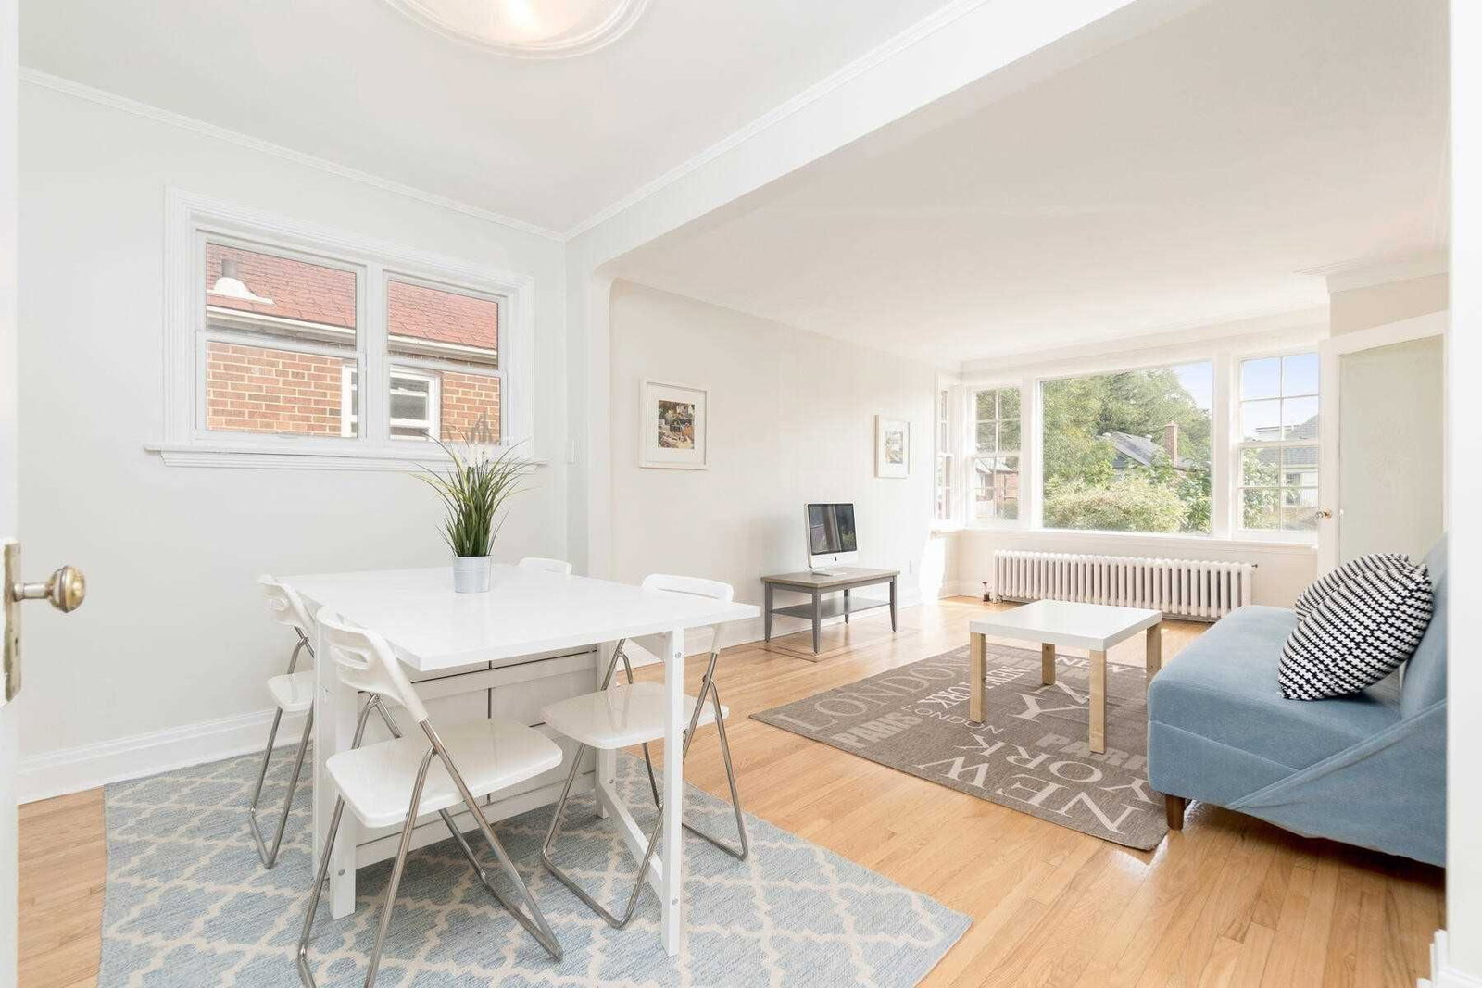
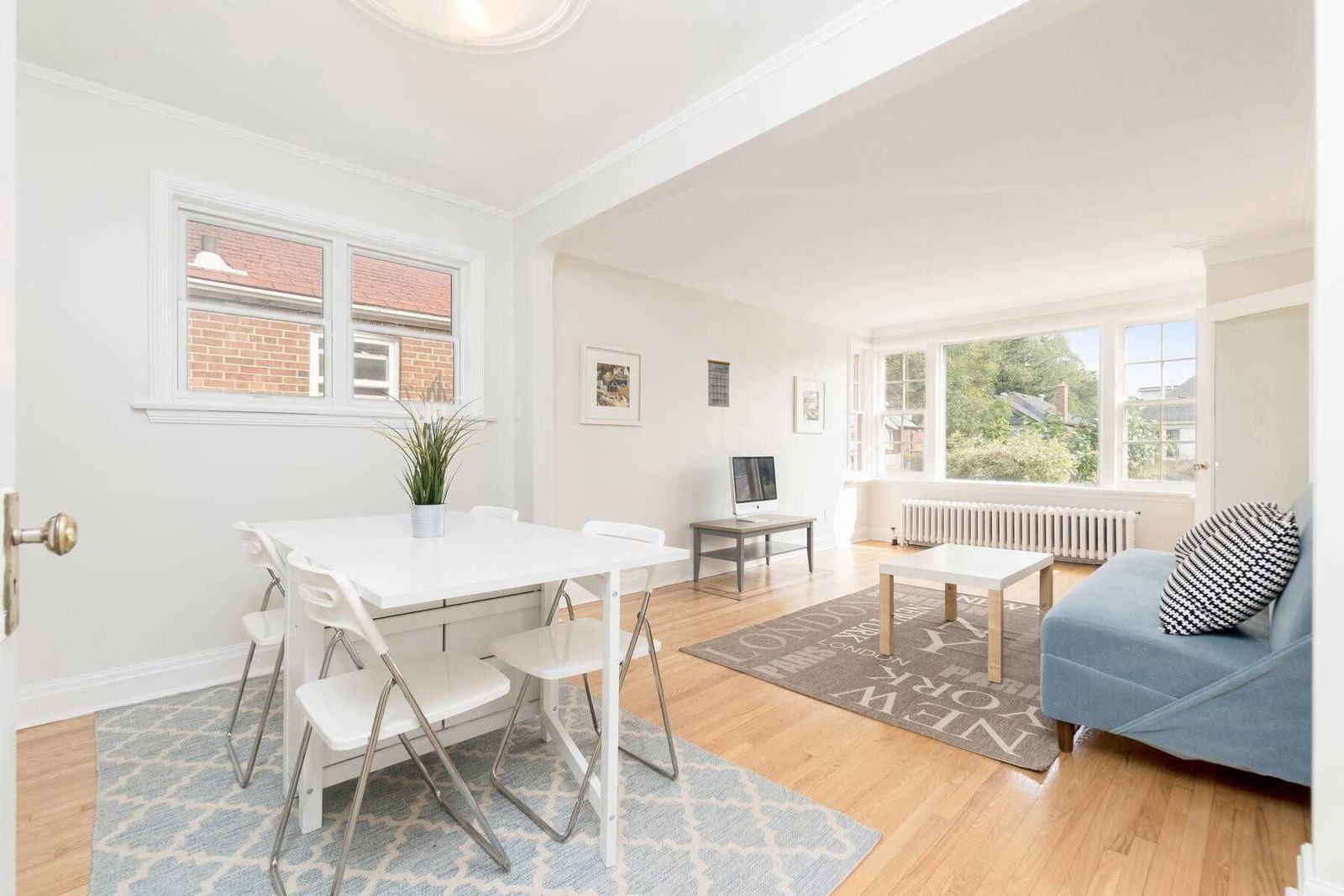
+ calendar [706,350,731,408]
